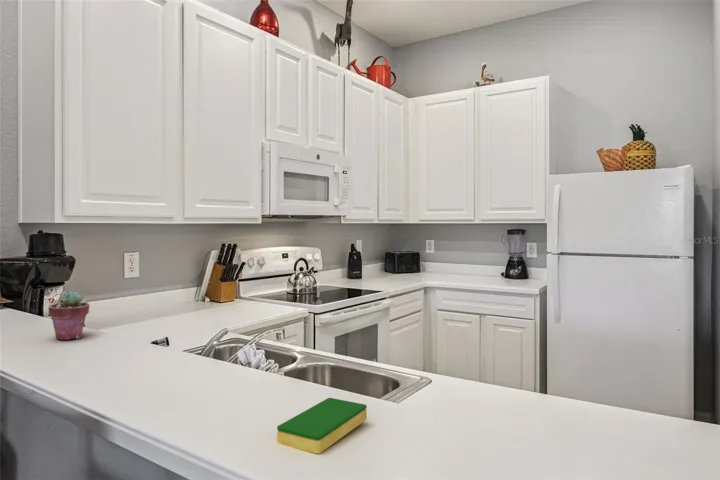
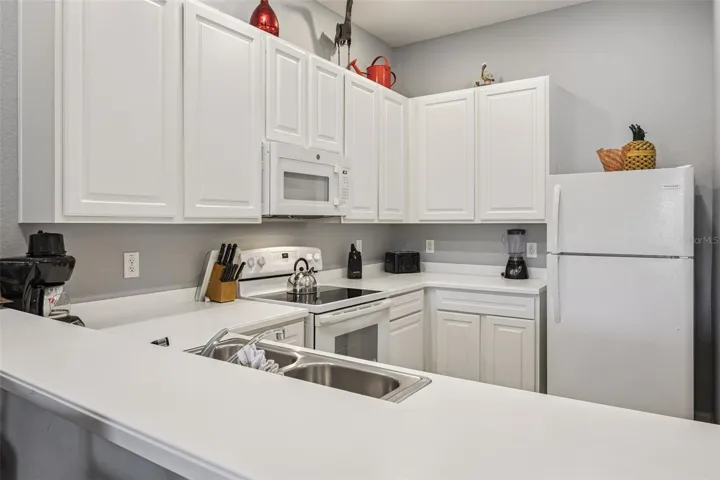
- dish sponge [276,397,368,455]
- potted succulent [48,290,91,341]
